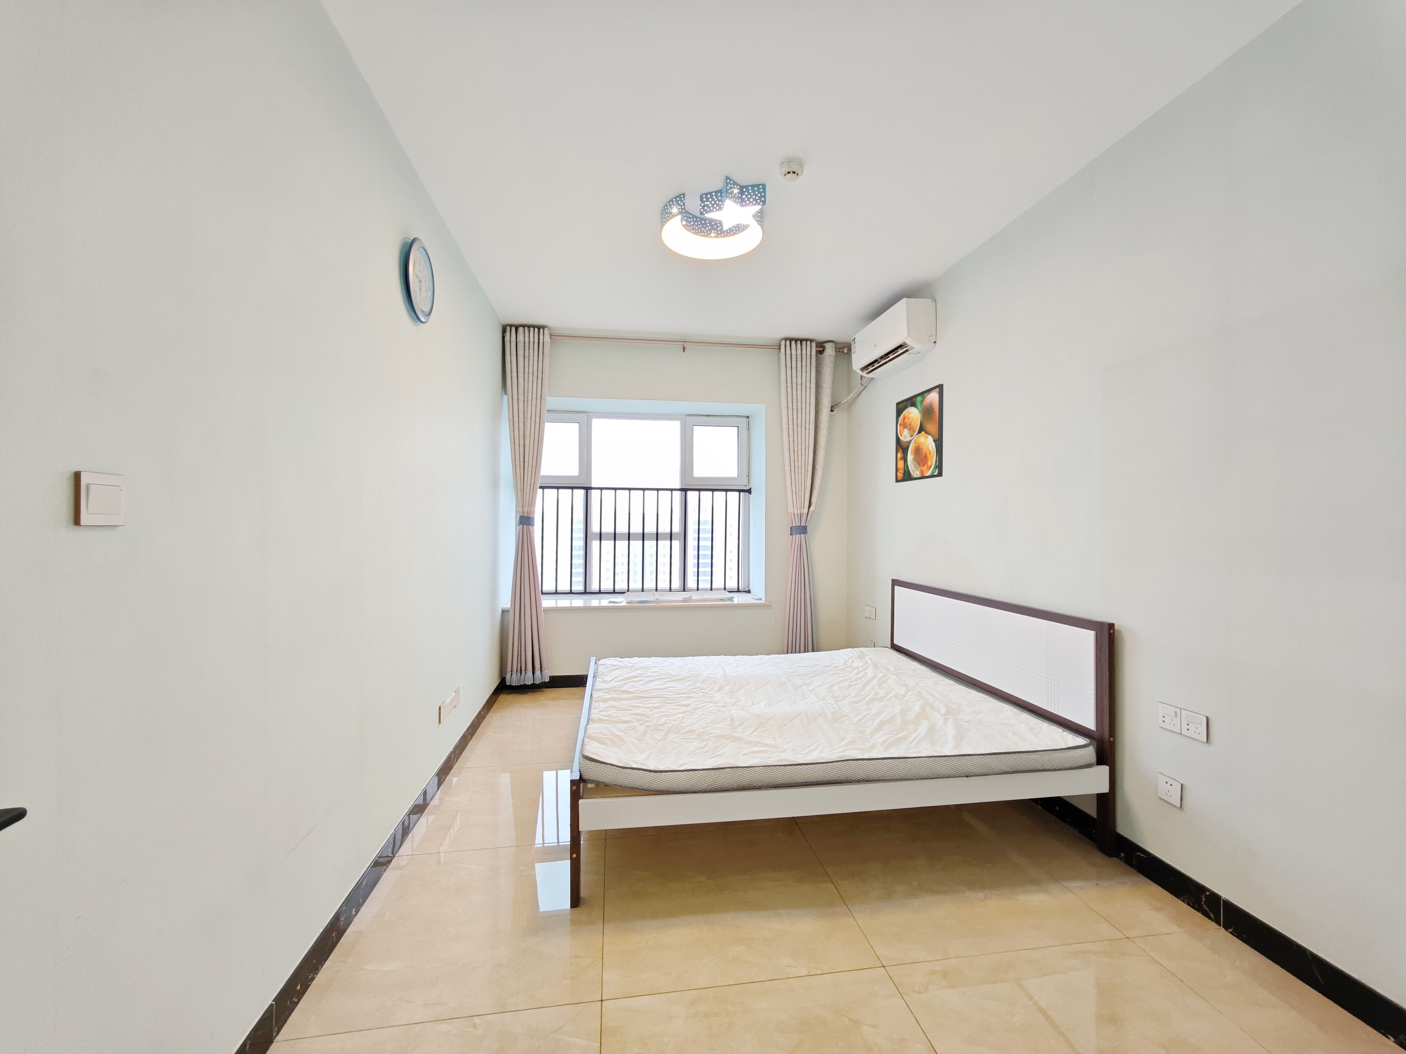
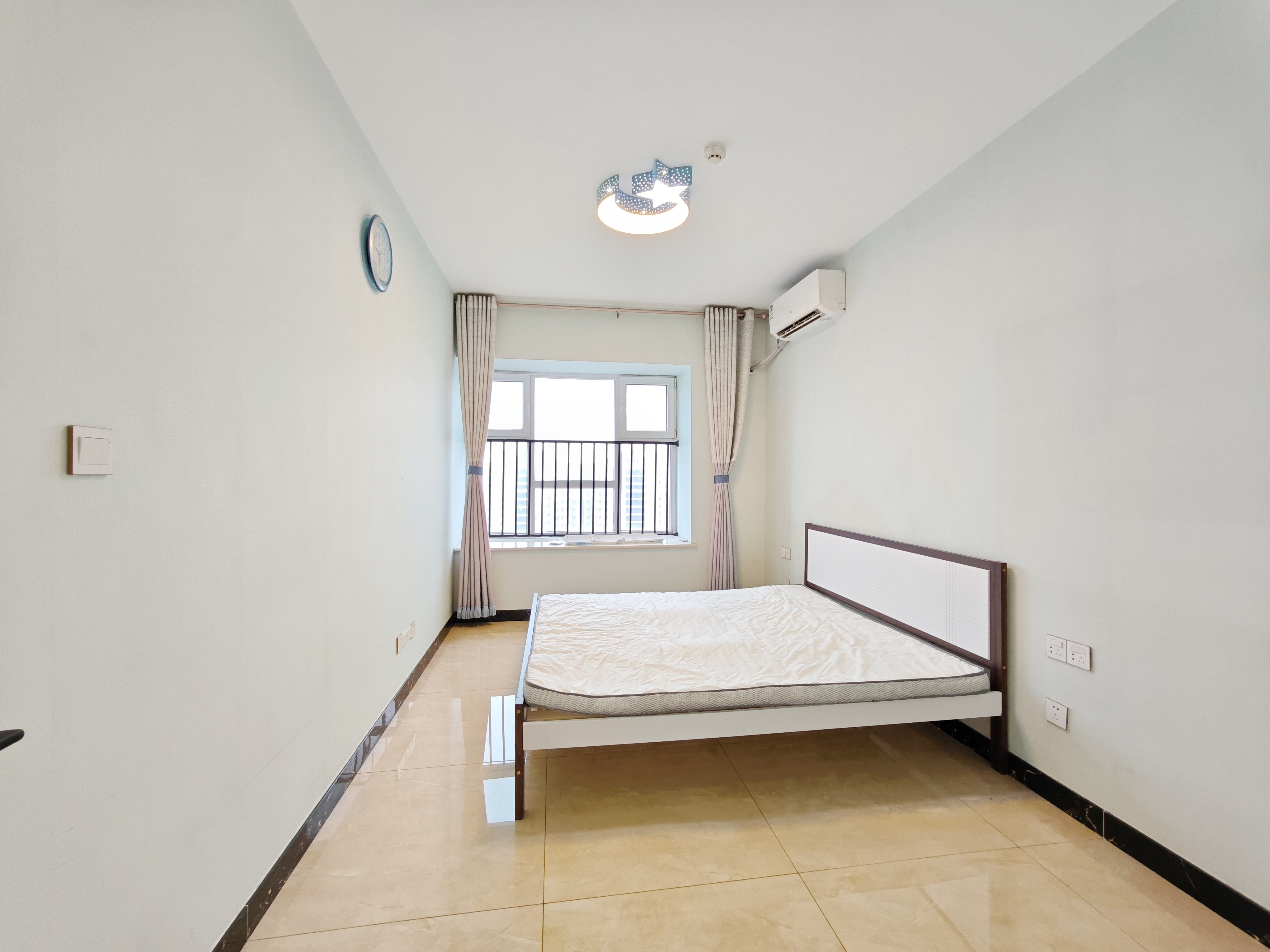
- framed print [895,383,944,483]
